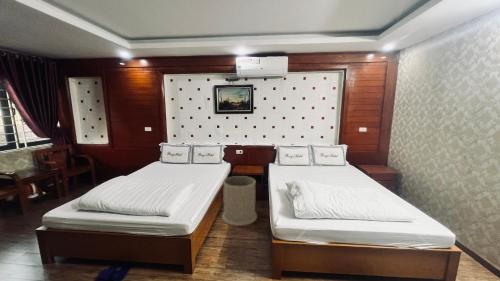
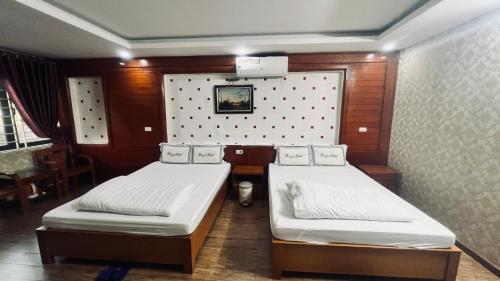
- trash can [221,175,258,227]
